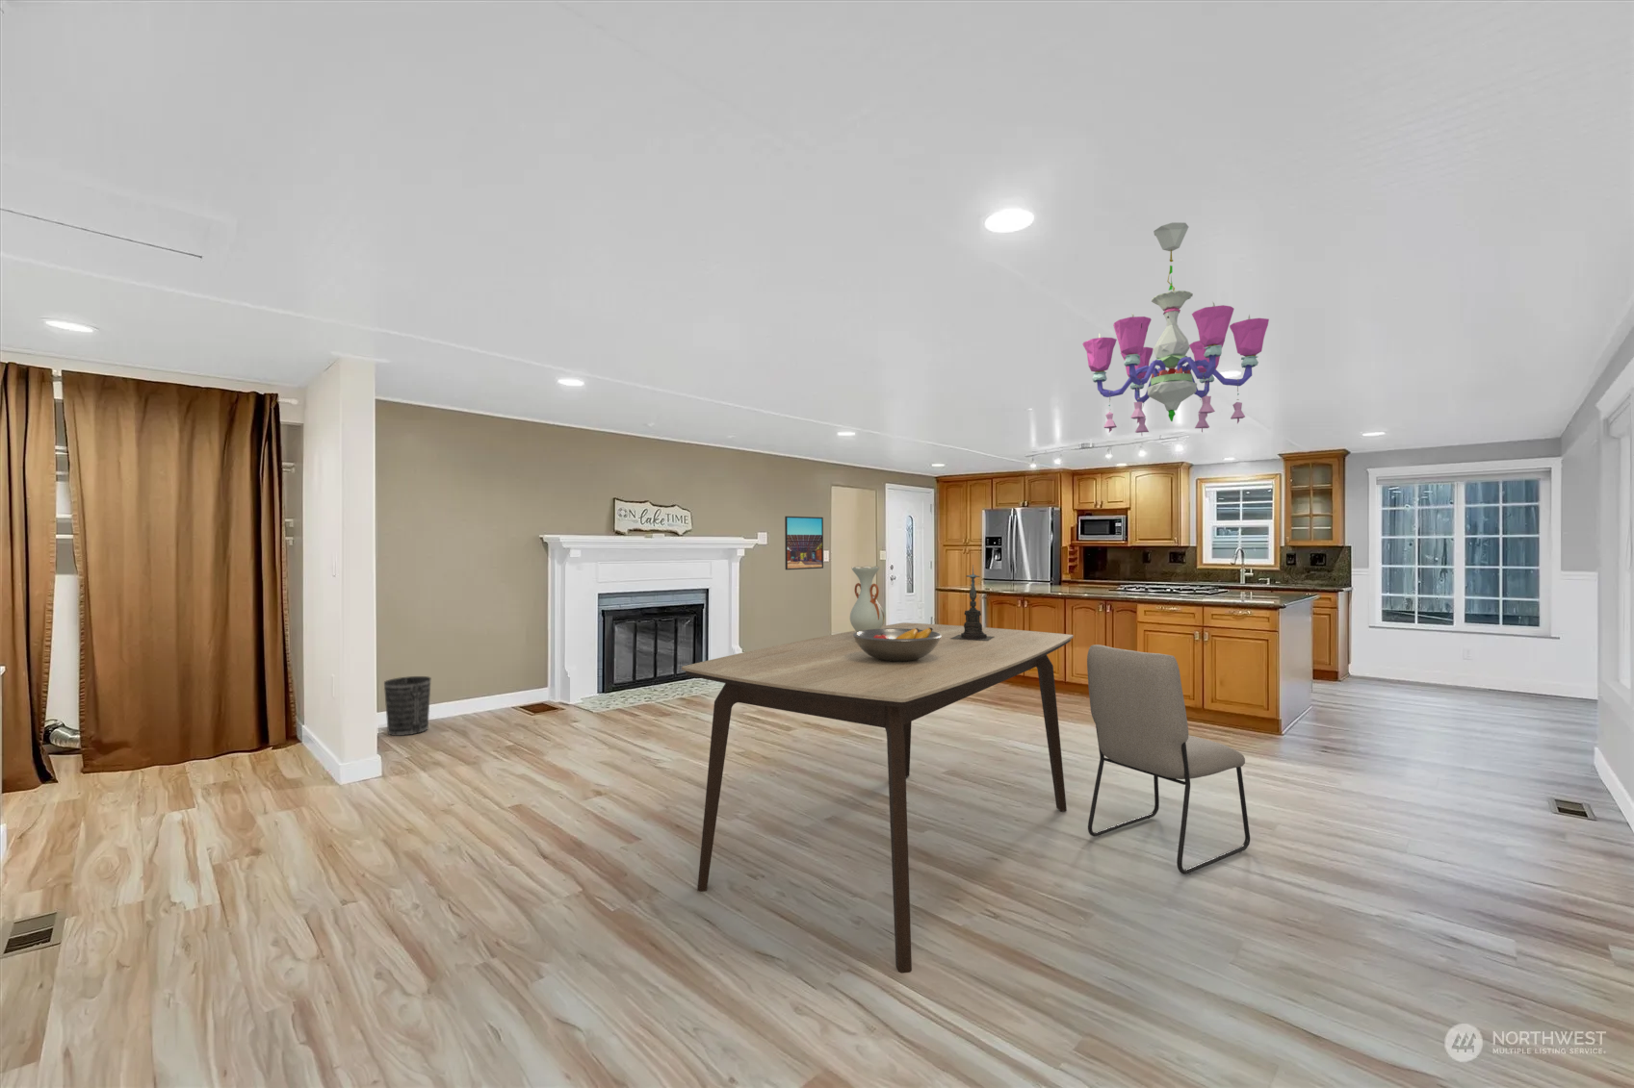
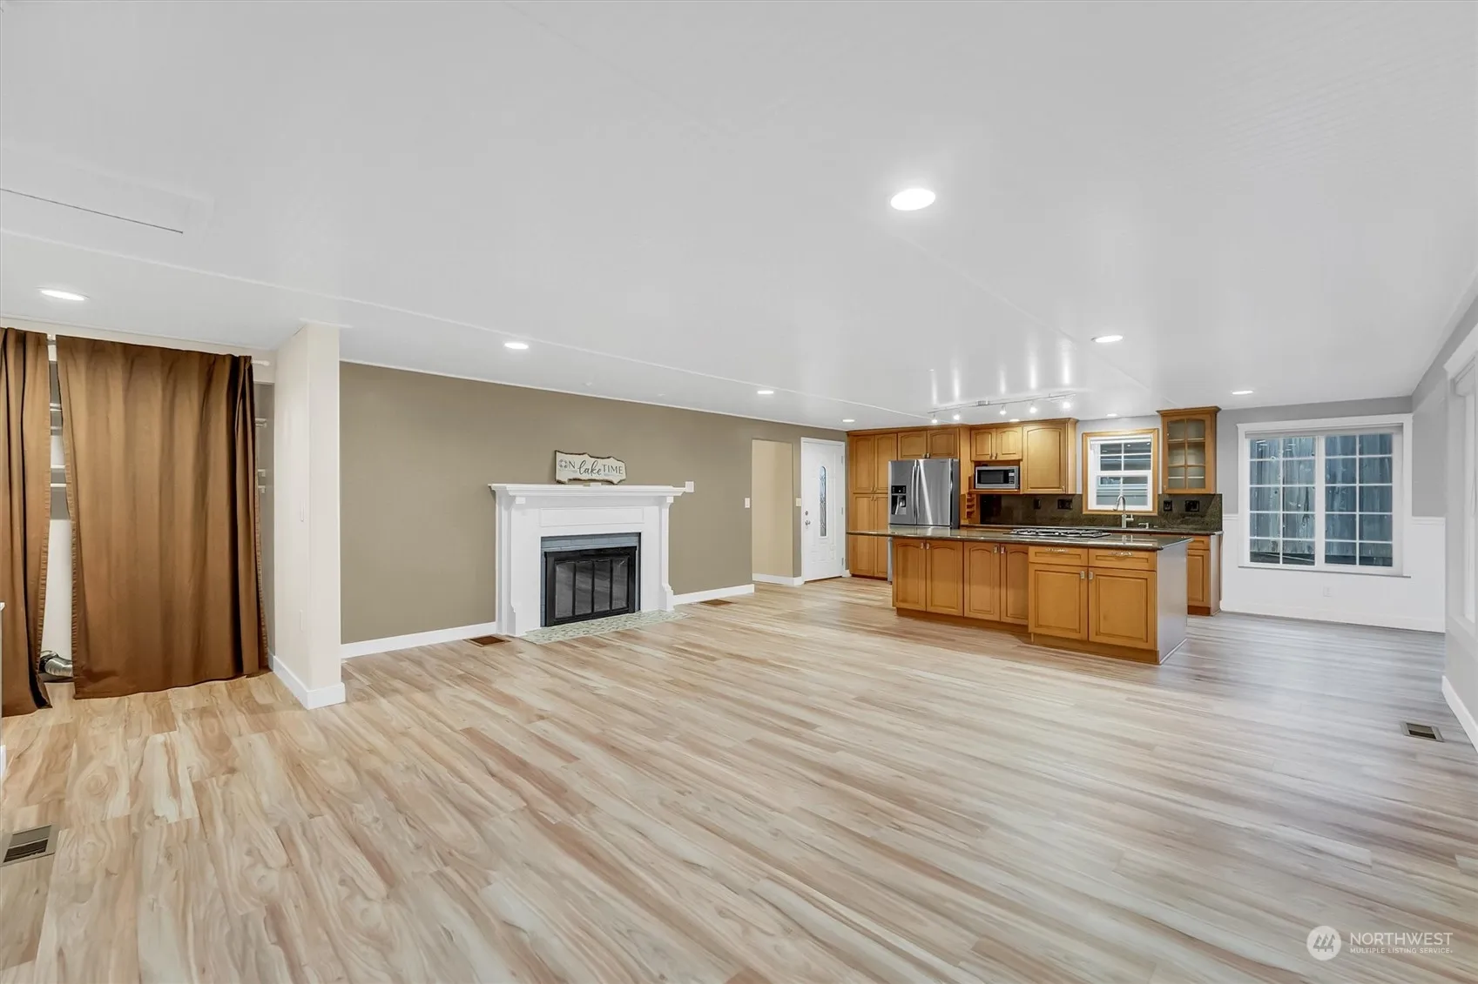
- wastebasket [383,675,431,737]
- vase [849,565,886,631]
- dining table [680,622,1075,974]
- fruit bowl [853,628,942,661]
- chair [1086,644,1251,875]
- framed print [784,516,824,571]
- candle holder [950,565,994,641]
- chandelier [1081,221,1270,436]
